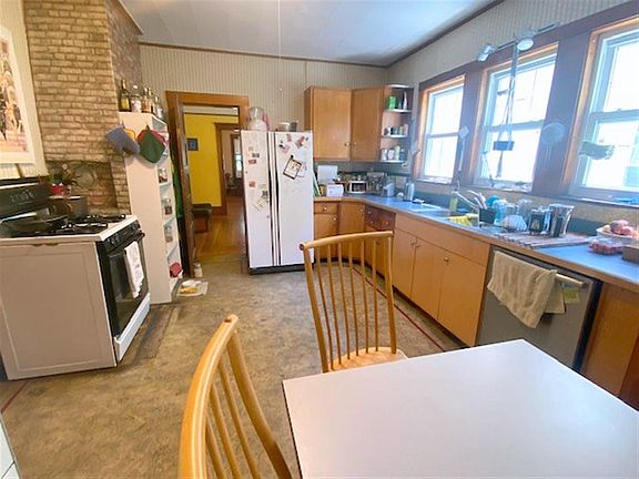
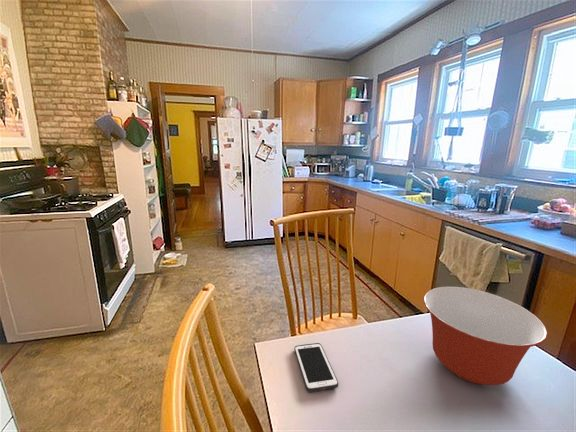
+ mixing bowl [423,286,548,386]
+ cell phone [293,342,339,393]
